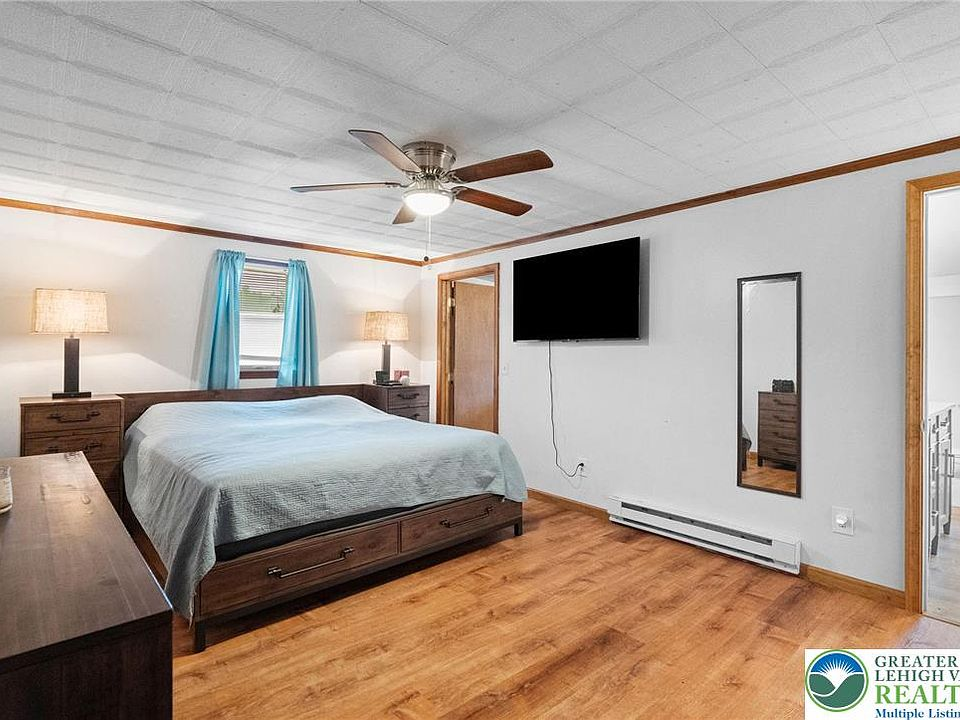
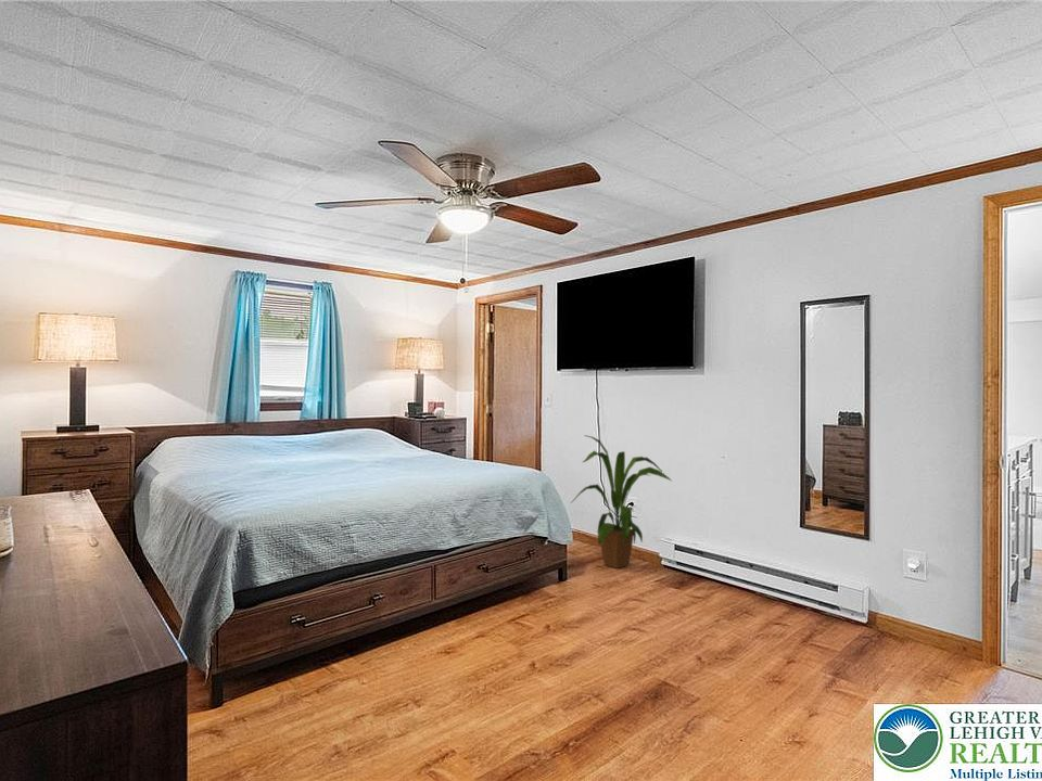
+ house plant [570,434,672,569]
